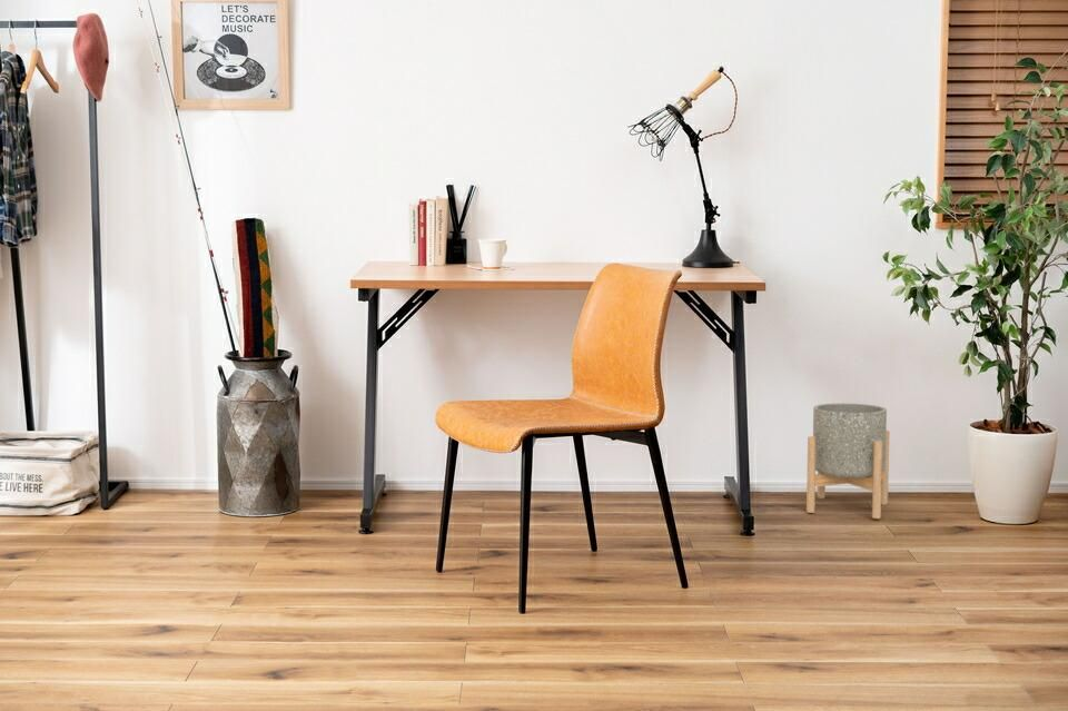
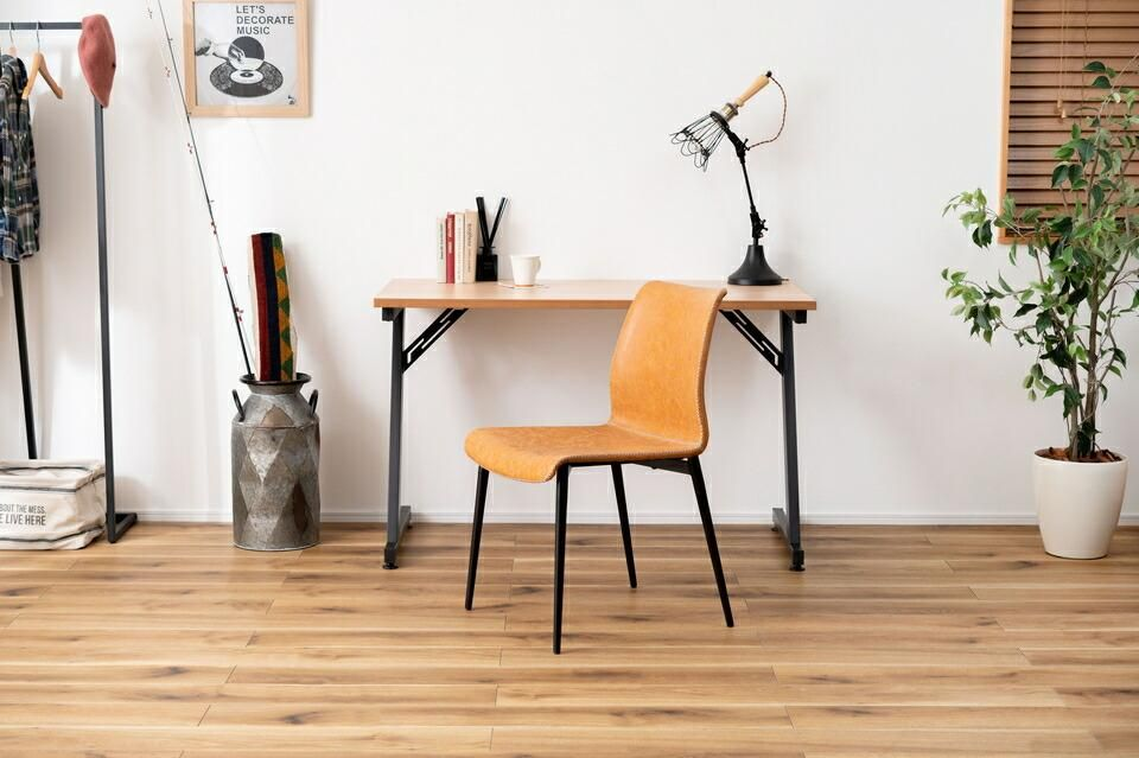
- planter [805,402,891,520]
